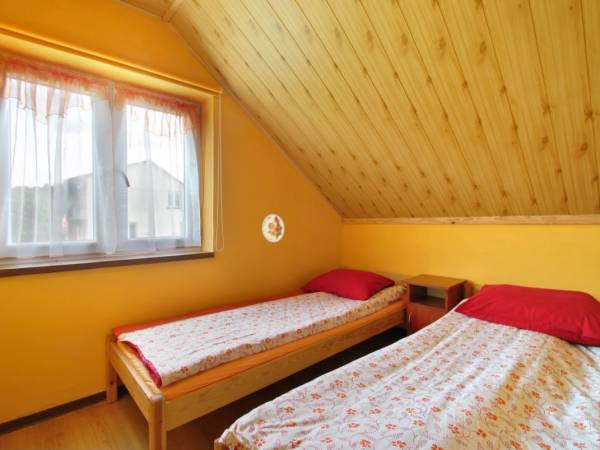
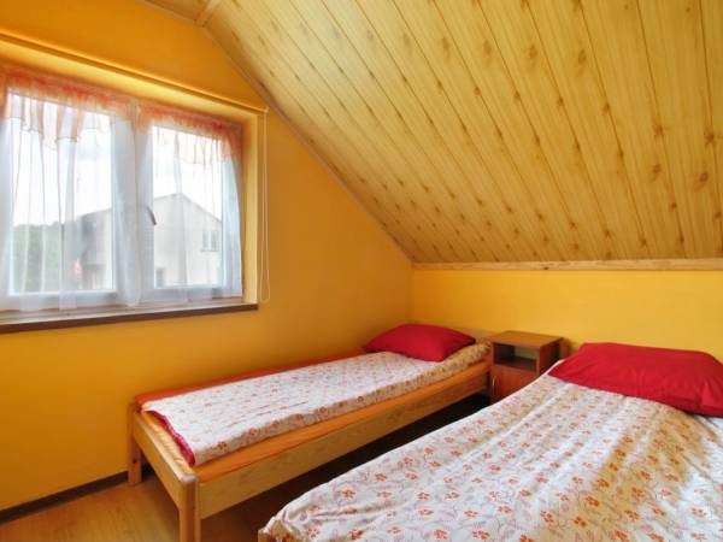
- decorative plate [261,213,285,243]
